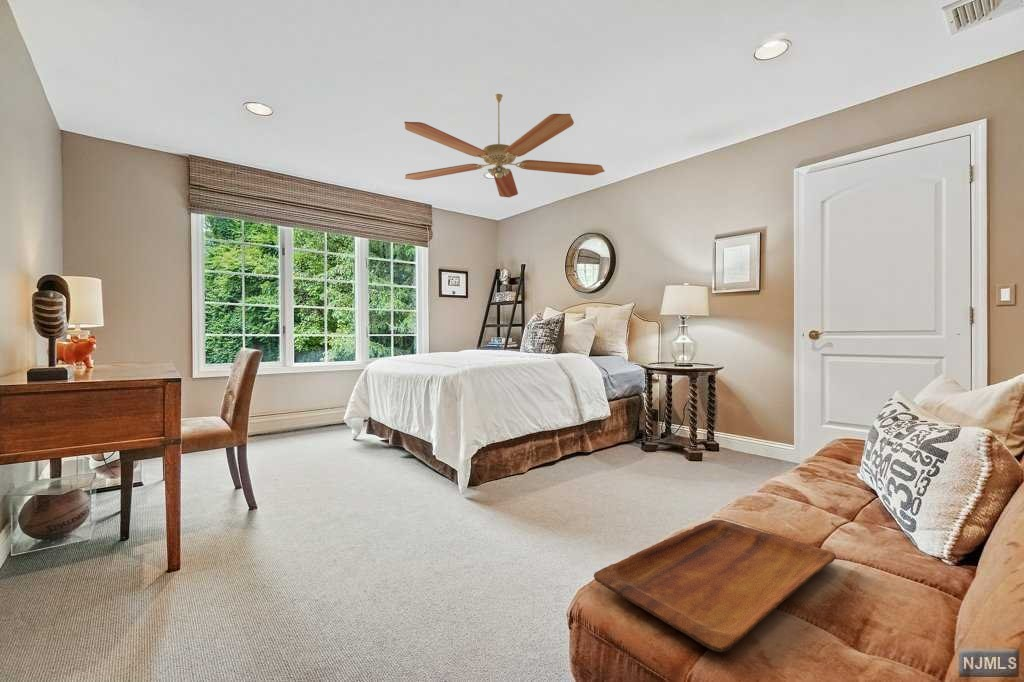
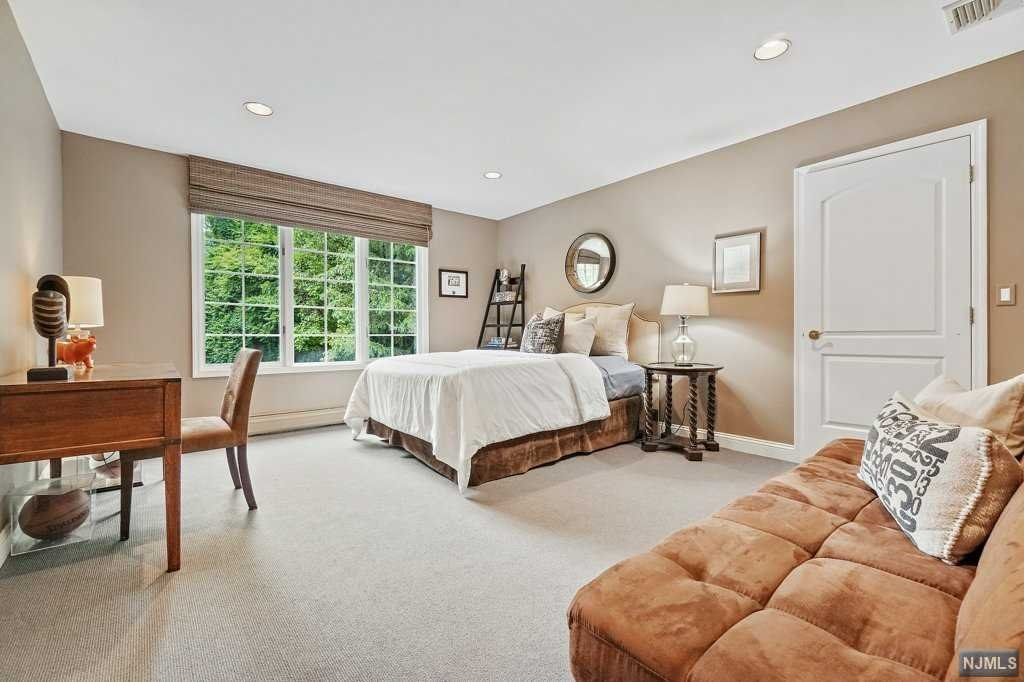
- ceiling fan [403,93,606,198]
- tray [593,519,837,653]
